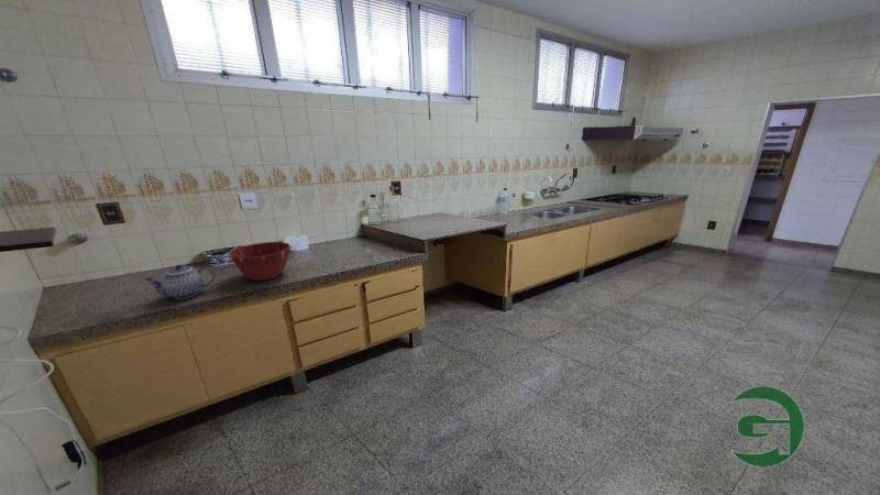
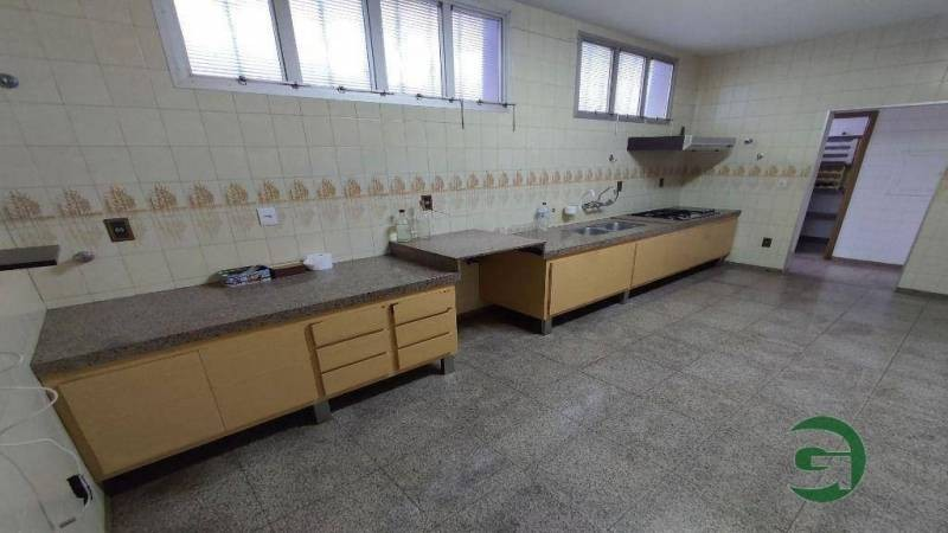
- teapot [144,264,216,300]
- mixing bowl [228,241,292,282]
